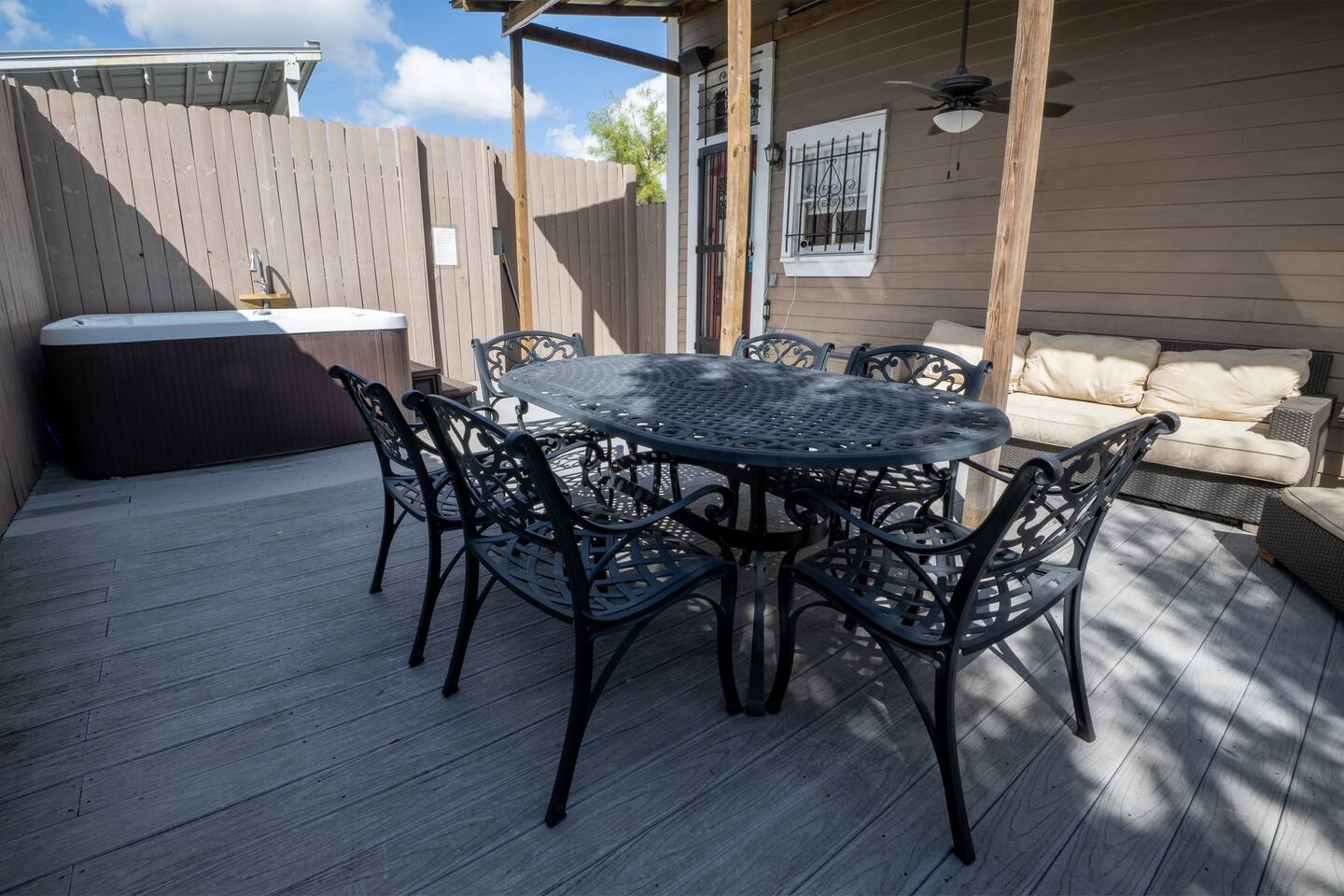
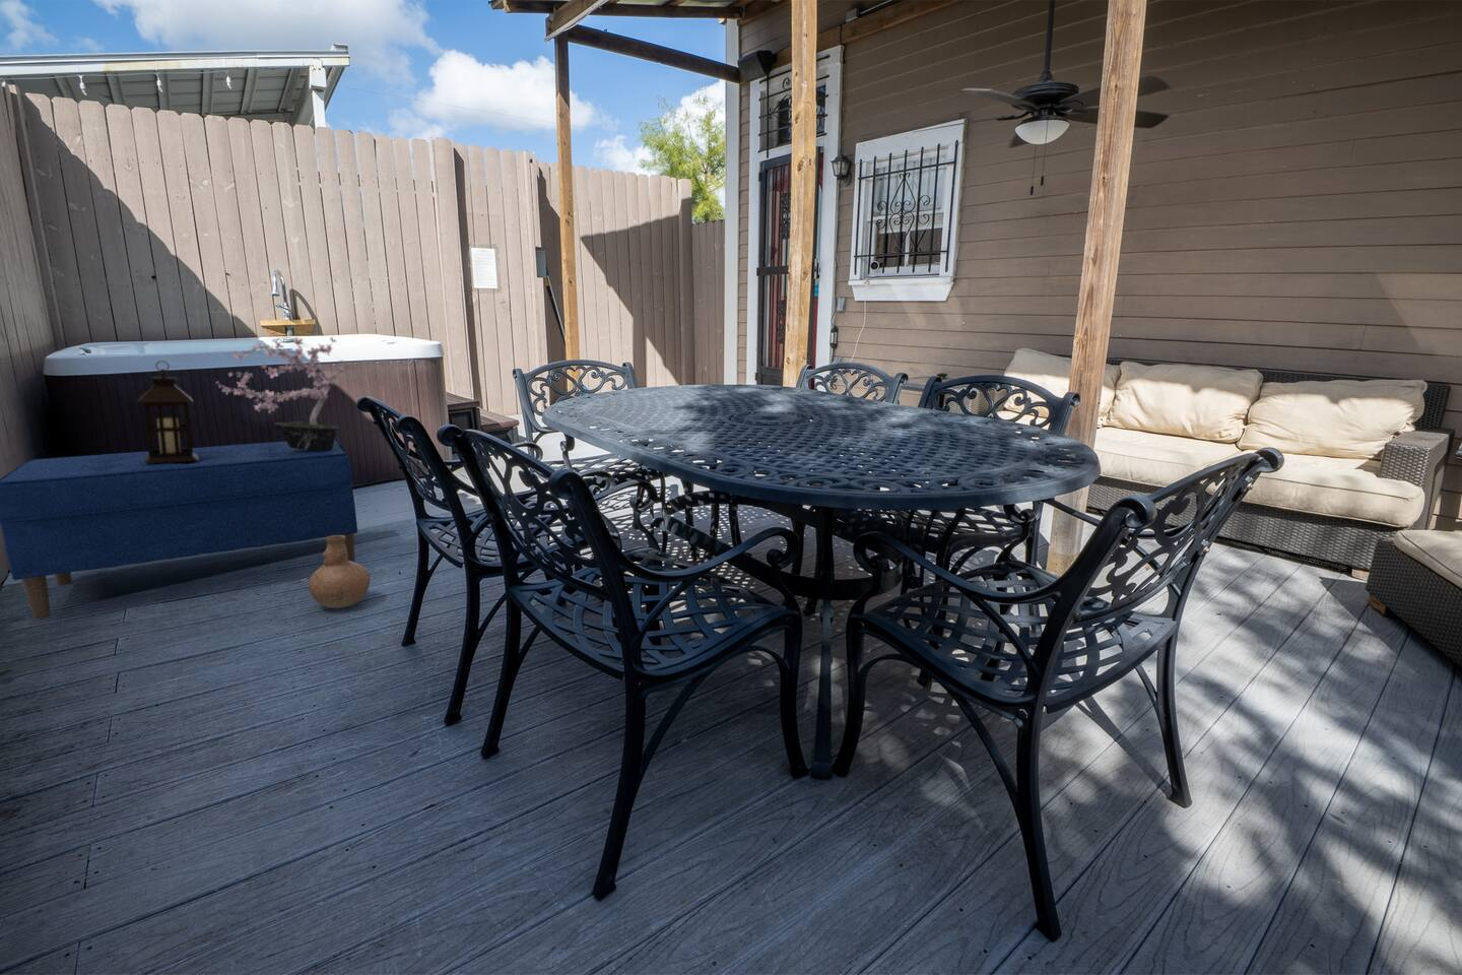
+ potted plant [216,336,347,451]
+ vase [308,535,372,609]
+ bench [0,439,358,620]
+ lantern [136,359,198,464]
